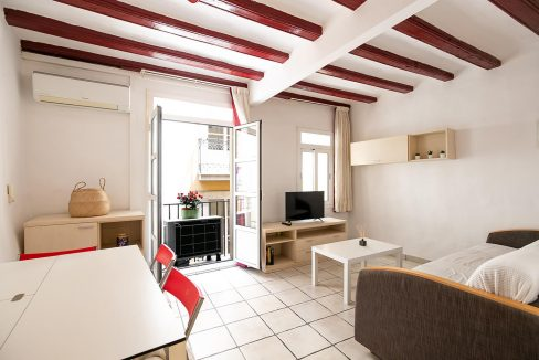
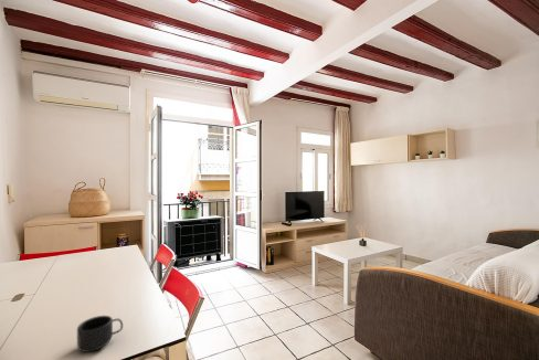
+ mug [76,315,124,353]
